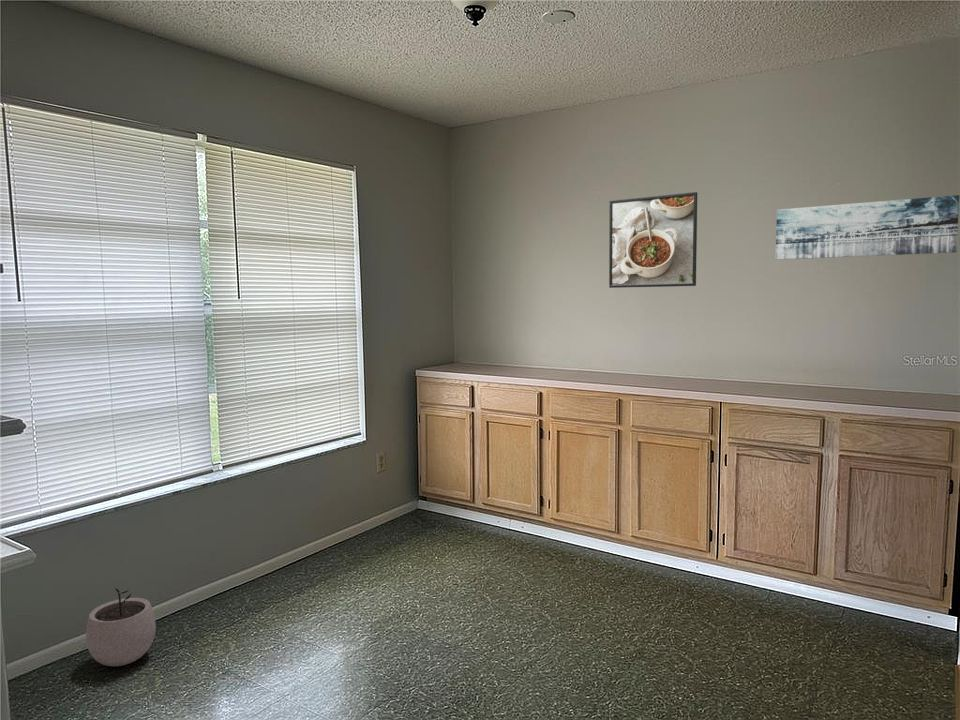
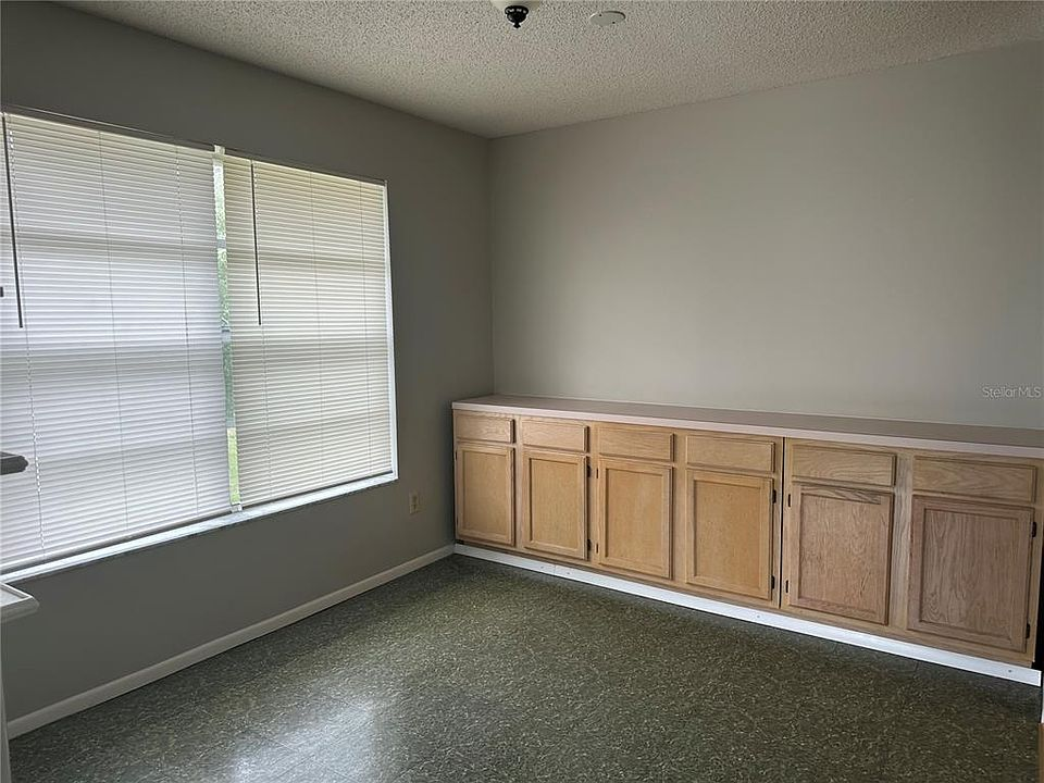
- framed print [608,191,698,289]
- wall art [775,194,960,261]
- plant pot [85,587,157,667]
